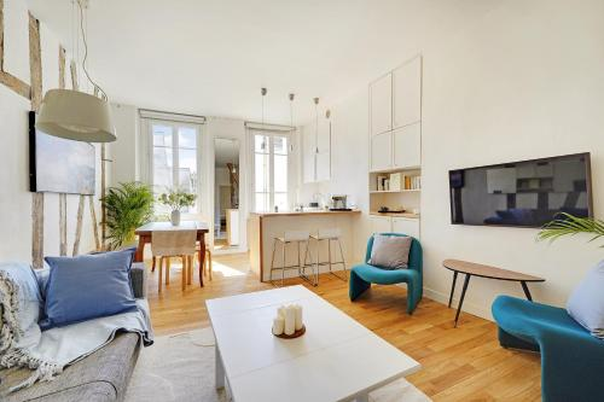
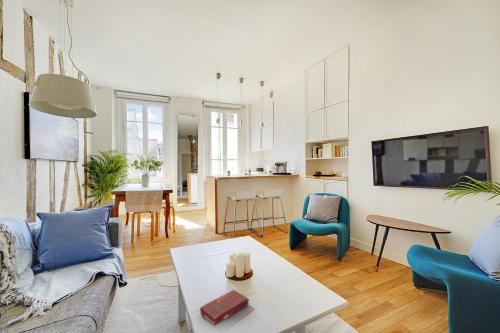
+ book [199,289,250,327]
